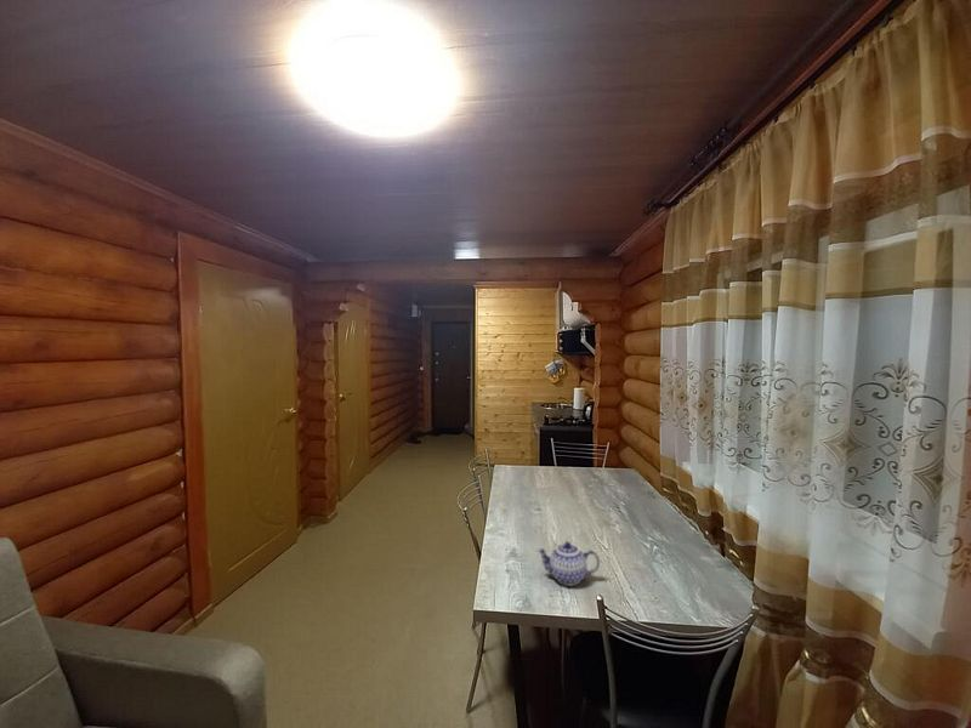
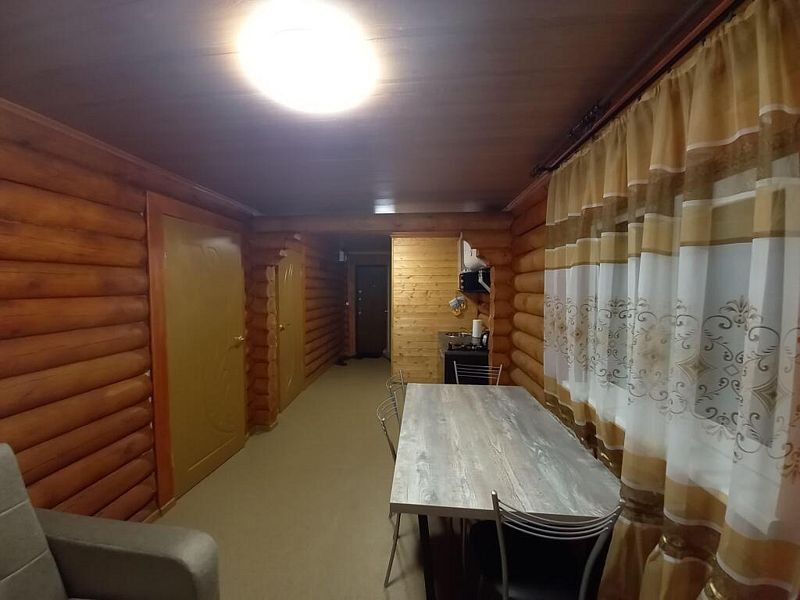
- teapot [535,540,601,587]
